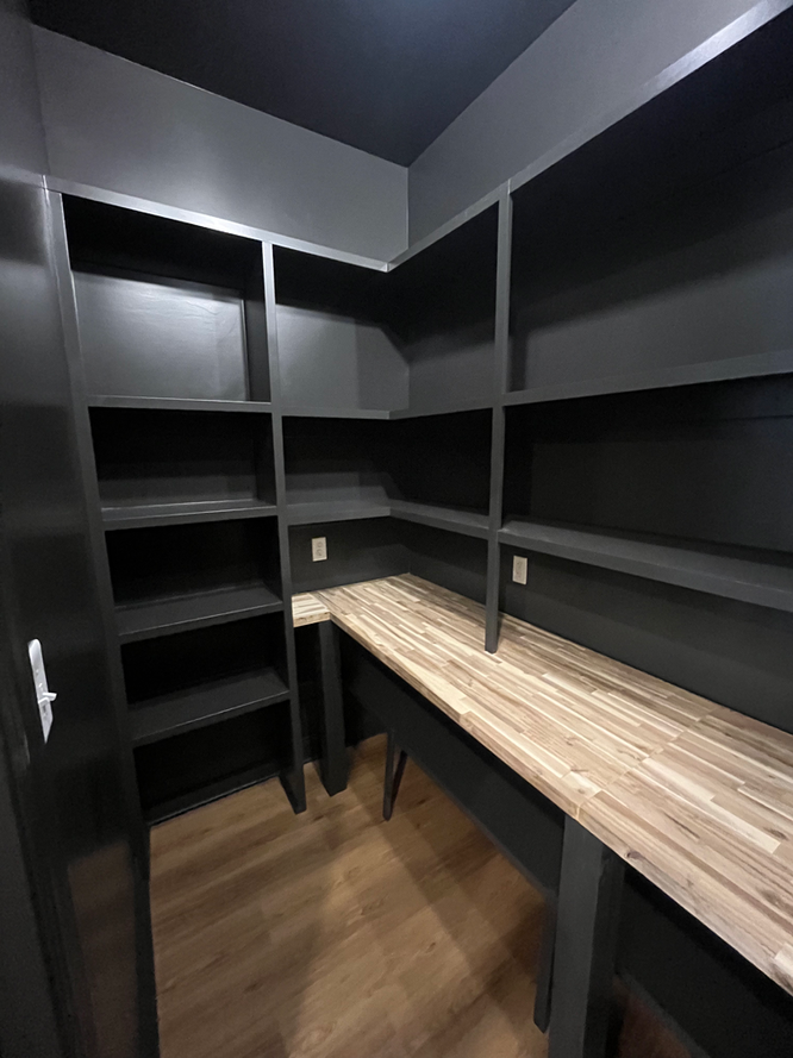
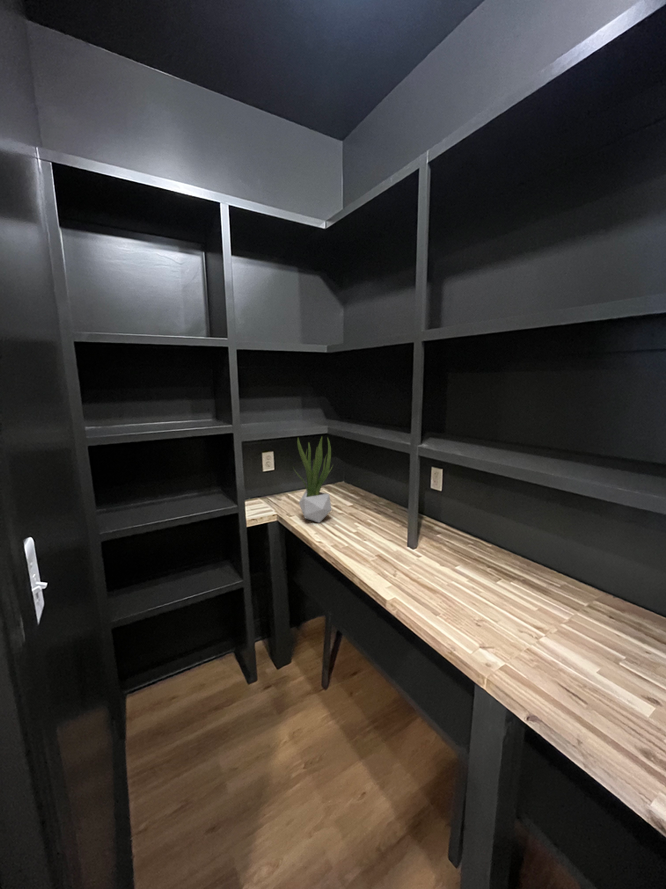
+ potted plant [292,436,334,524]
